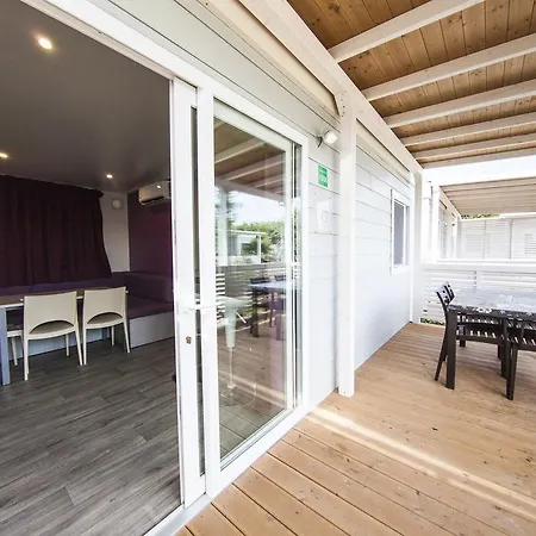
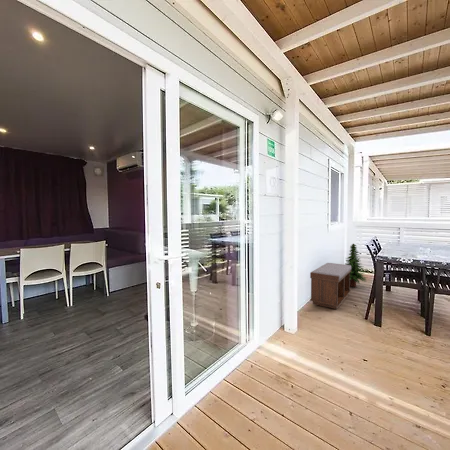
+ bench [309,262,352,310]
+ tree [343,243,368,288]
